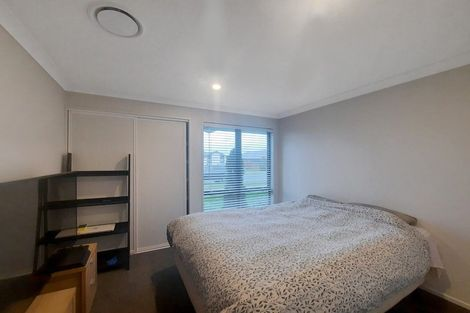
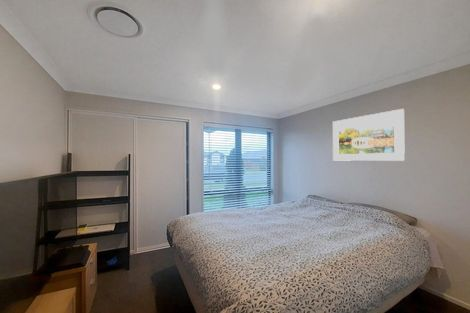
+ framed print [332,108,406,162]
